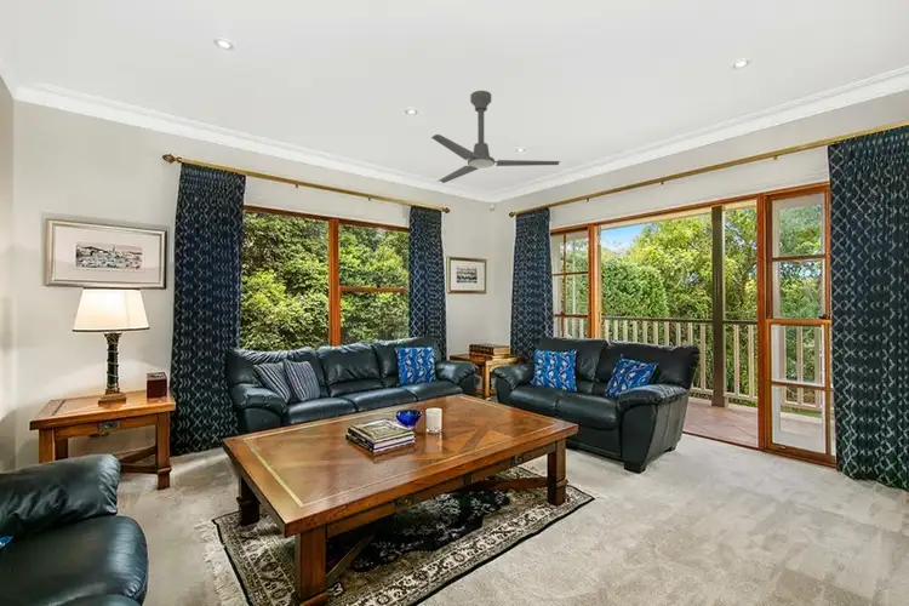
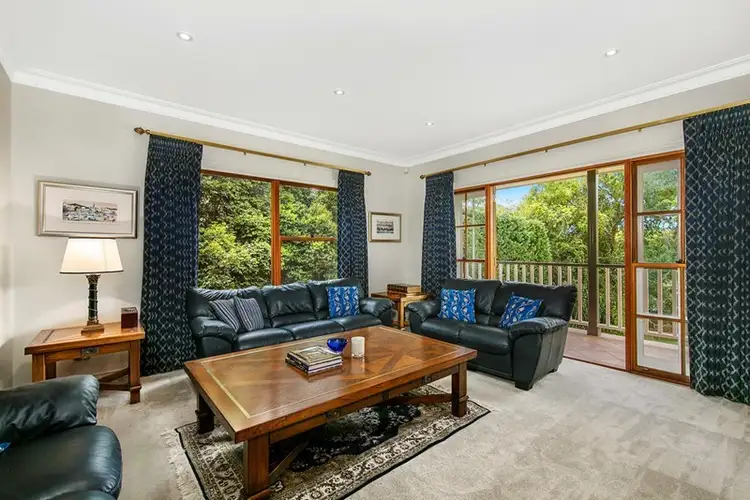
- ceiling fan [430,90,561,184]
